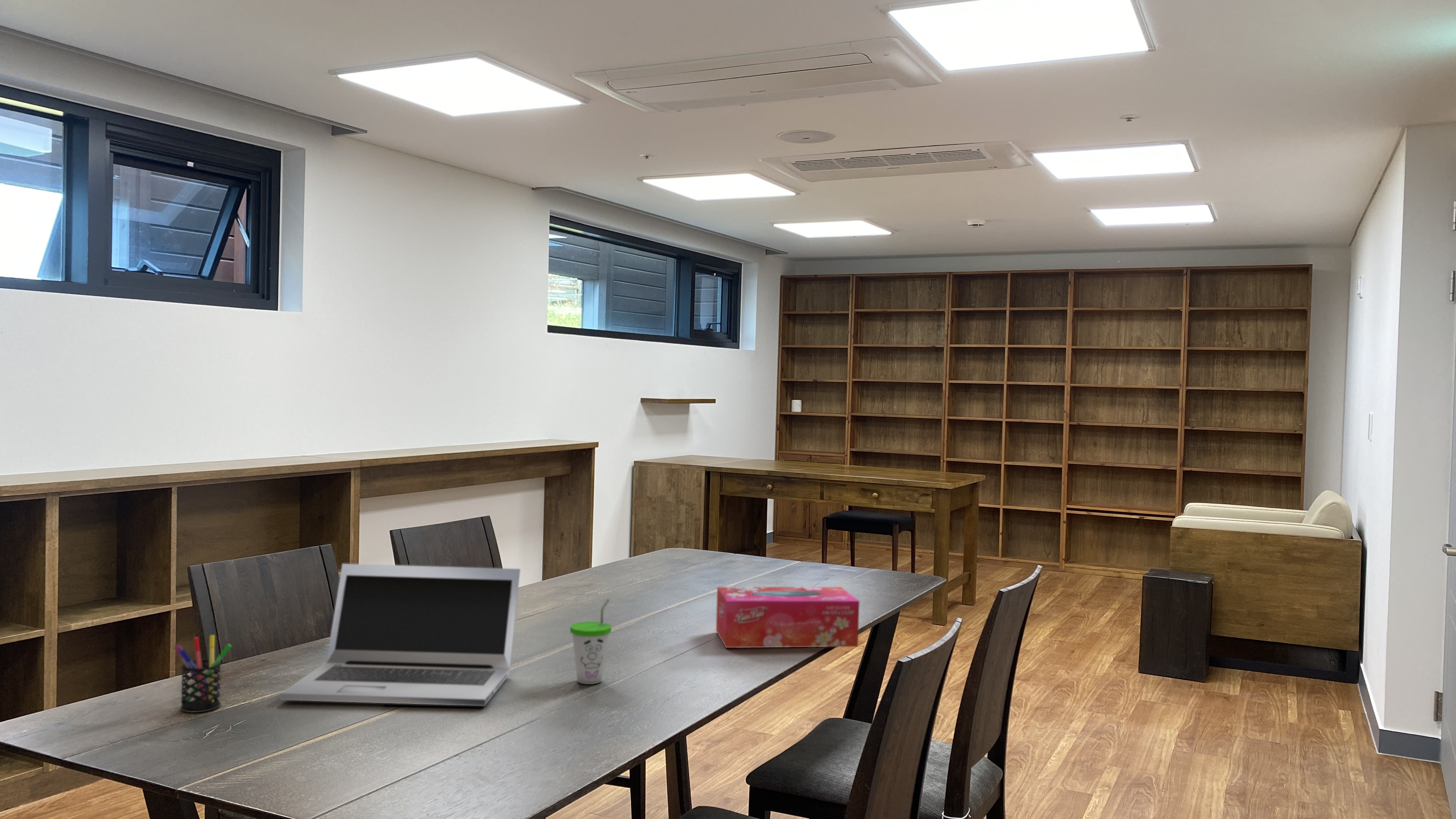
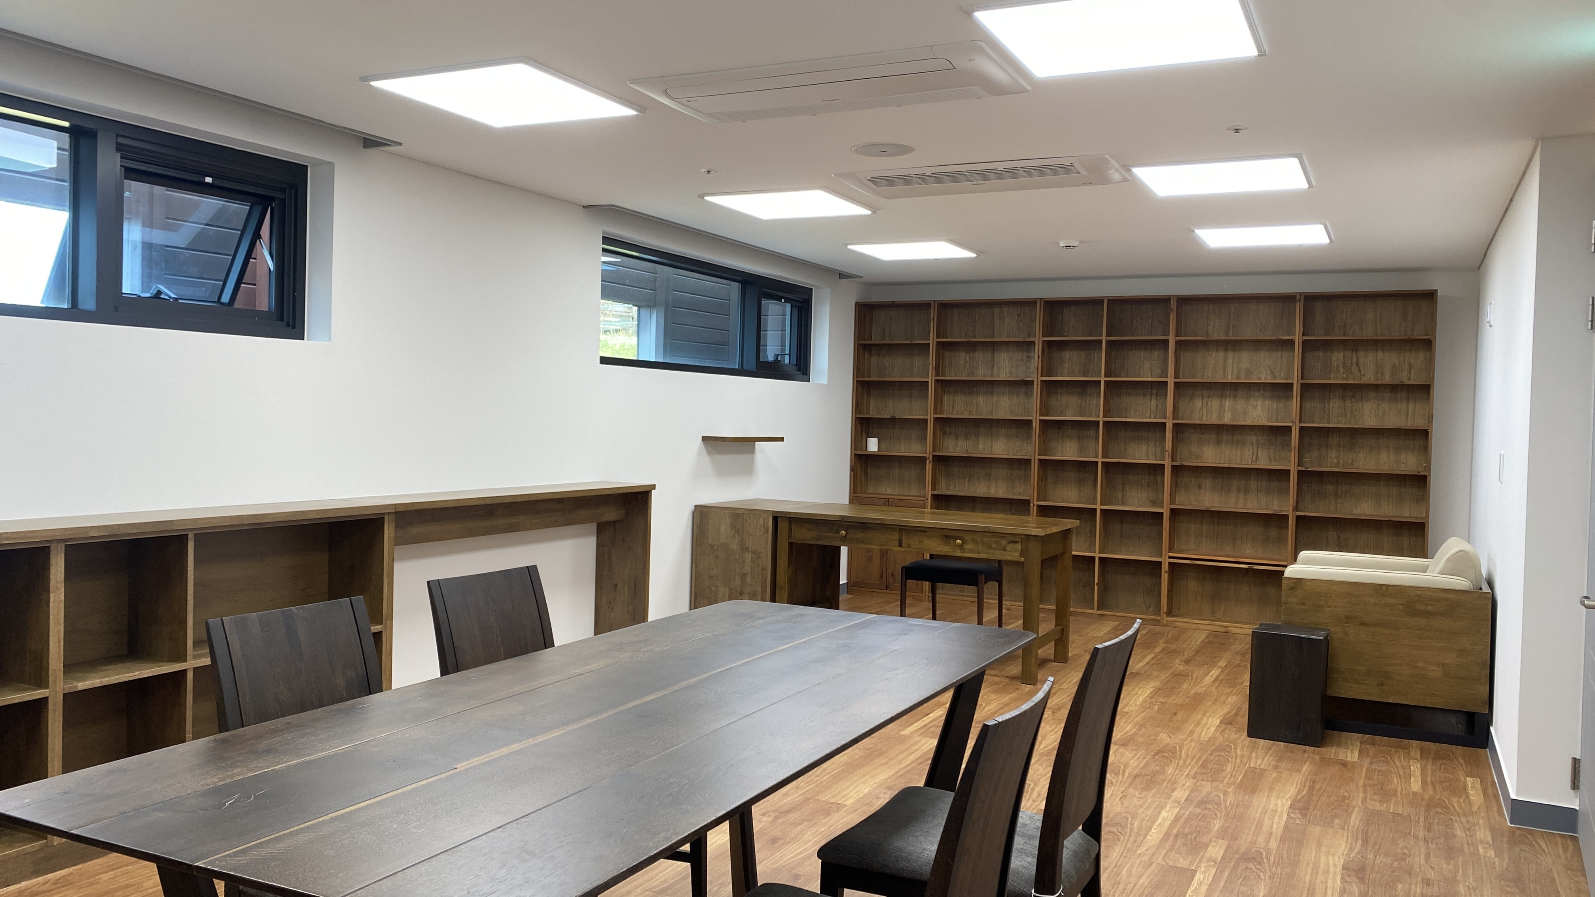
- tissue box [716,587,860,648]
- pen holder [174,634,232,713]
- cup [570,598,612,685]
- laptop [280,563,521,707]
